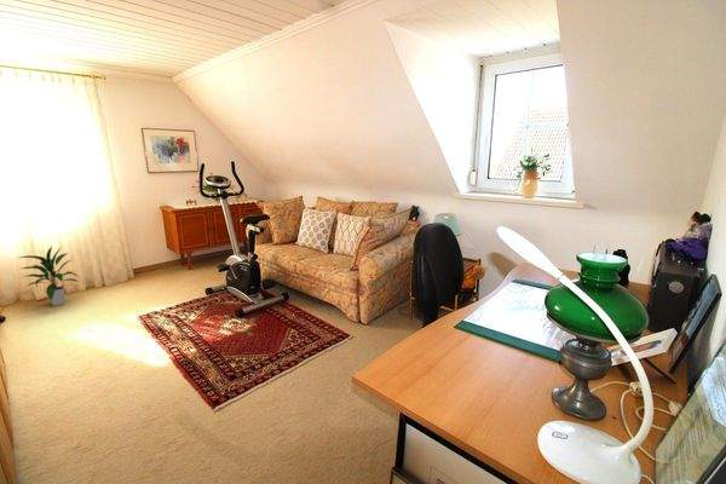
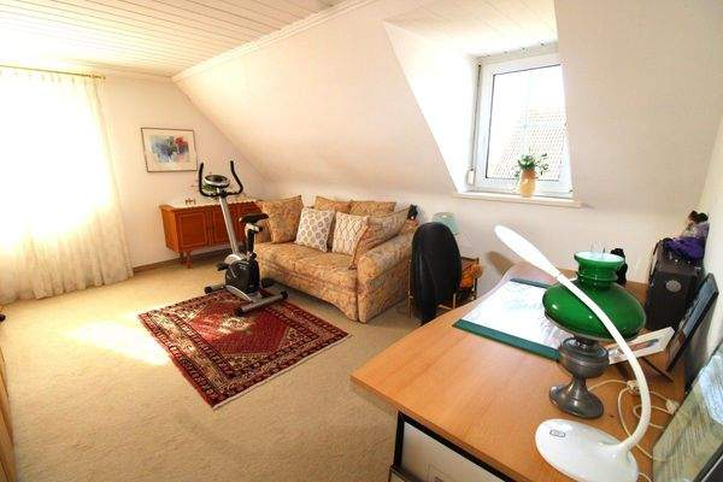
- indoor plant [12,244,80,307]
